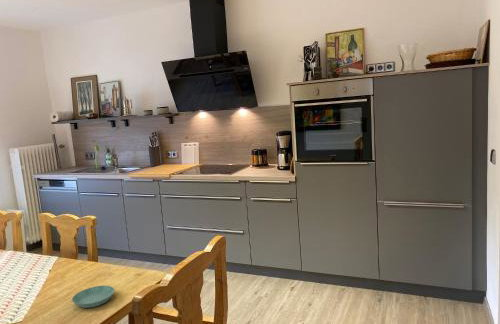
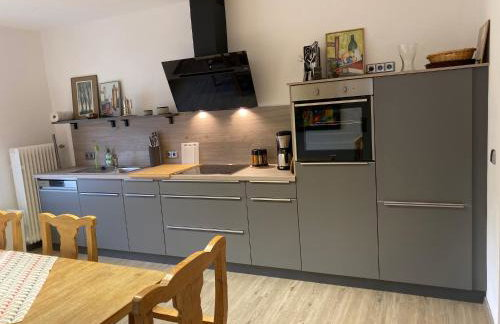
- saucer [71,285,115,309]
